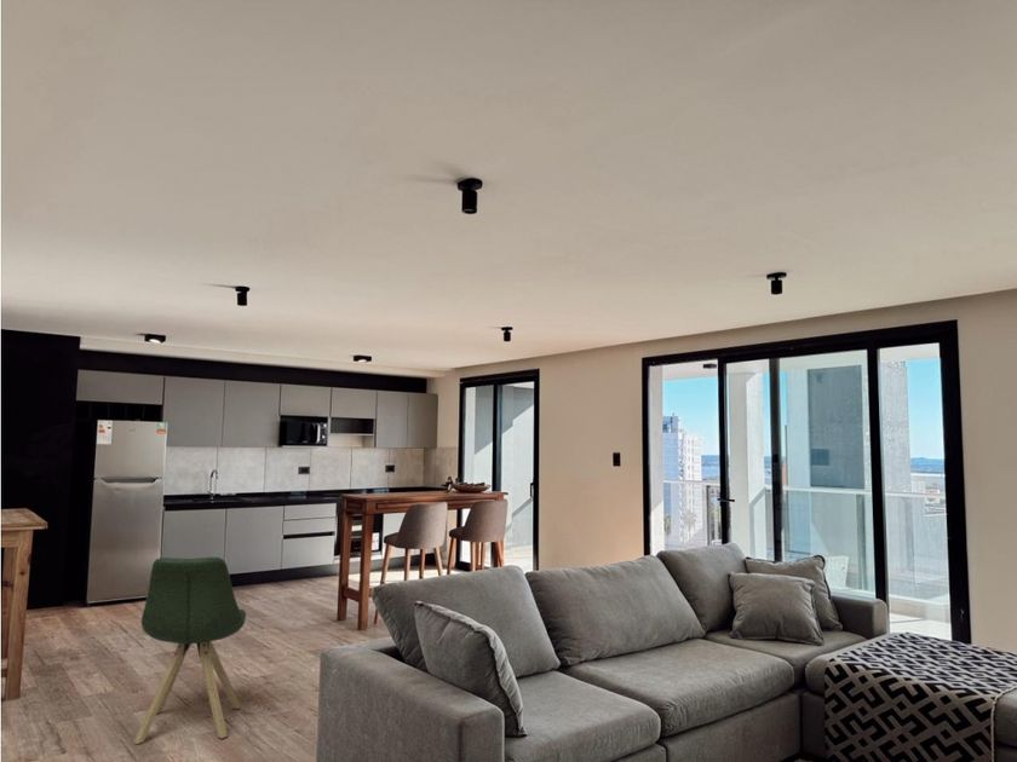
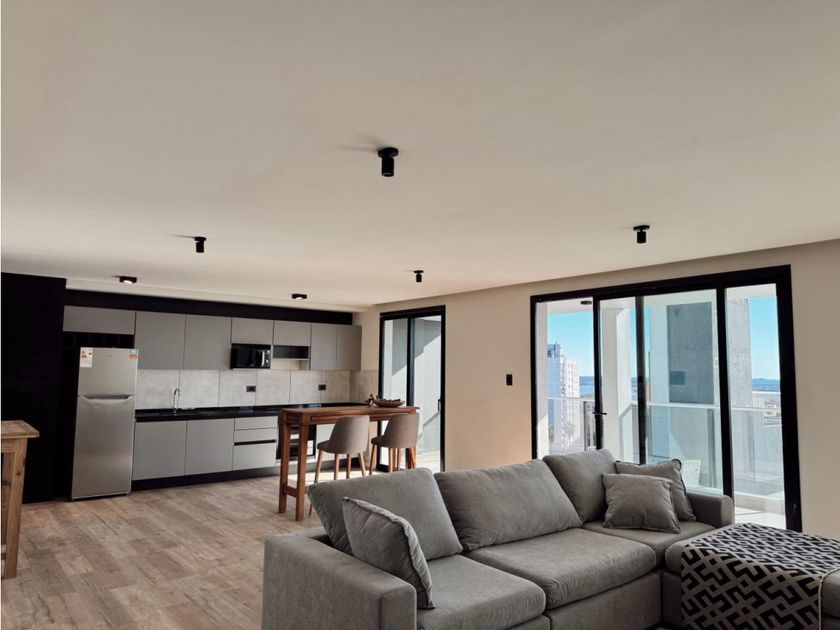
- chair [133,556,247,745]
